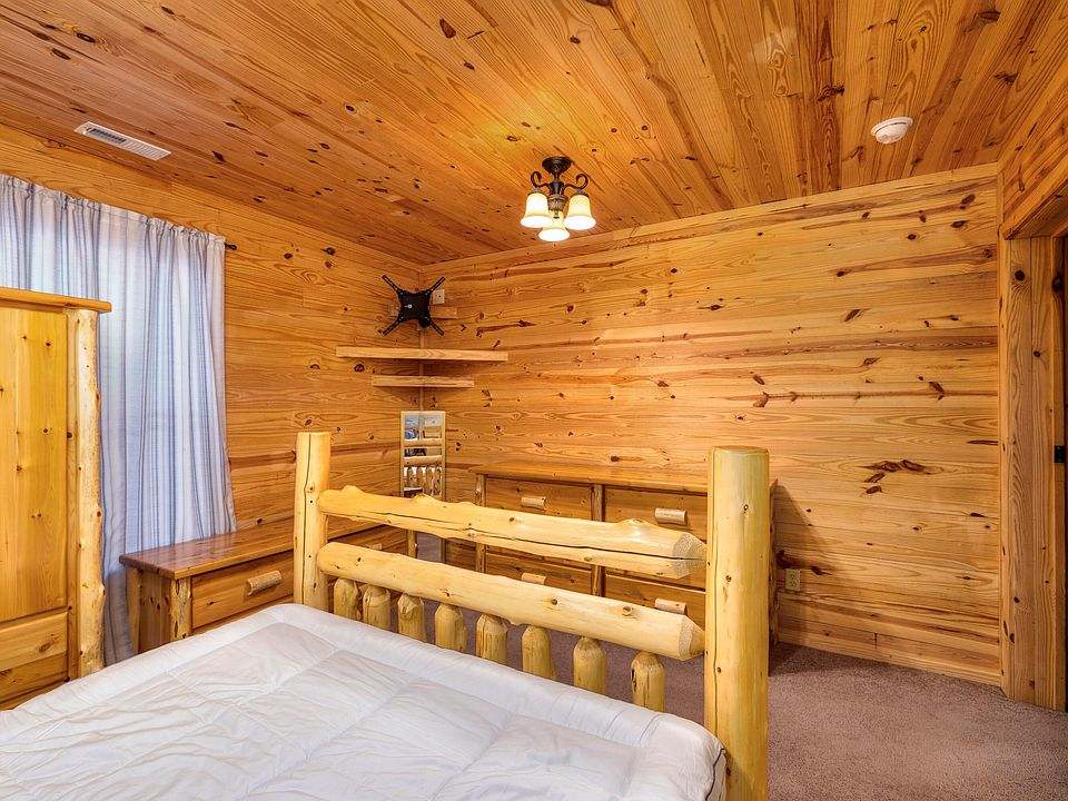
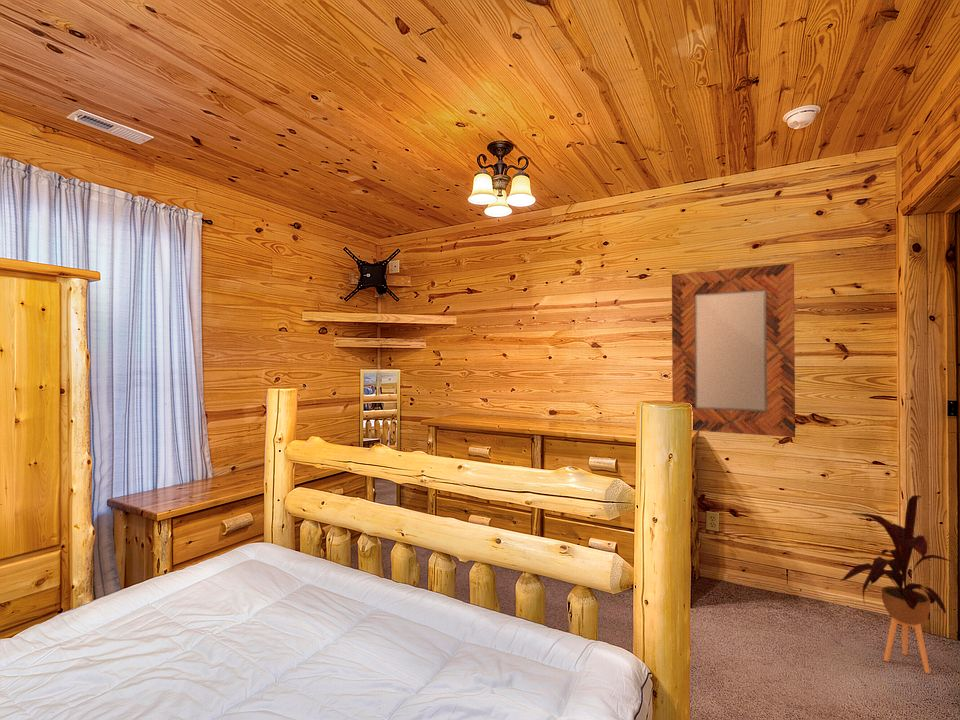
+ home mirror [671,262,796,438]
+ house plant [839,494,953,675]
